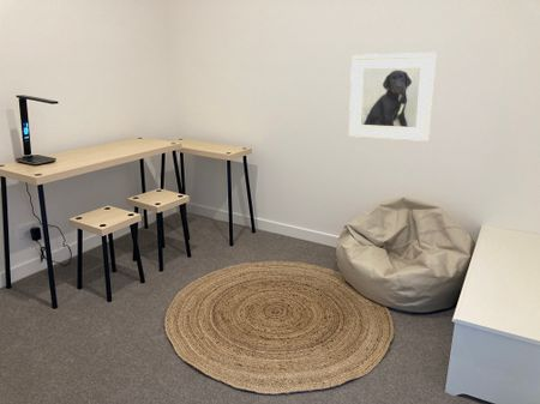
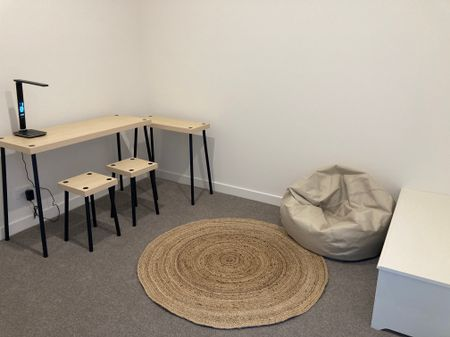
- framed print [348,52,438,143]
